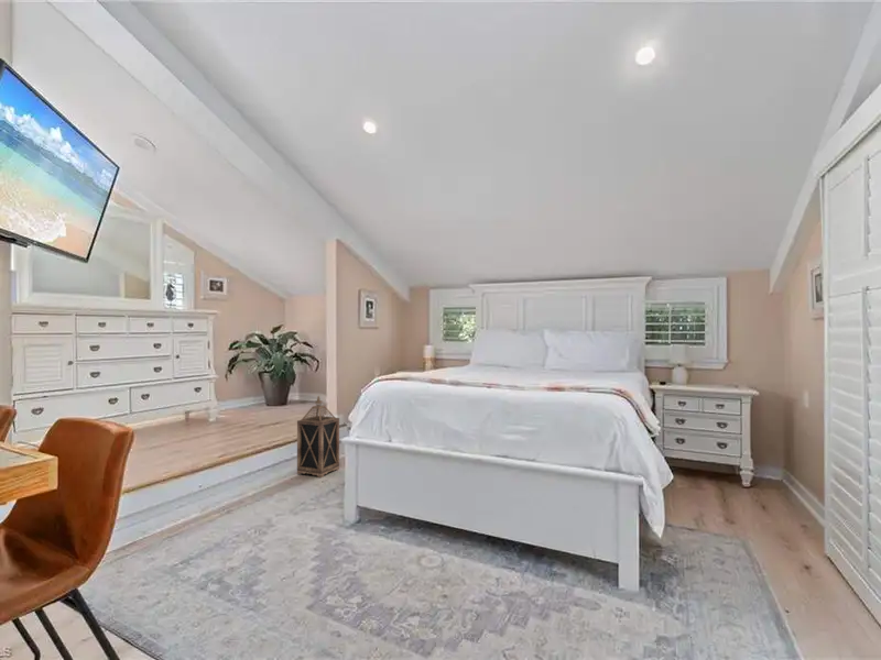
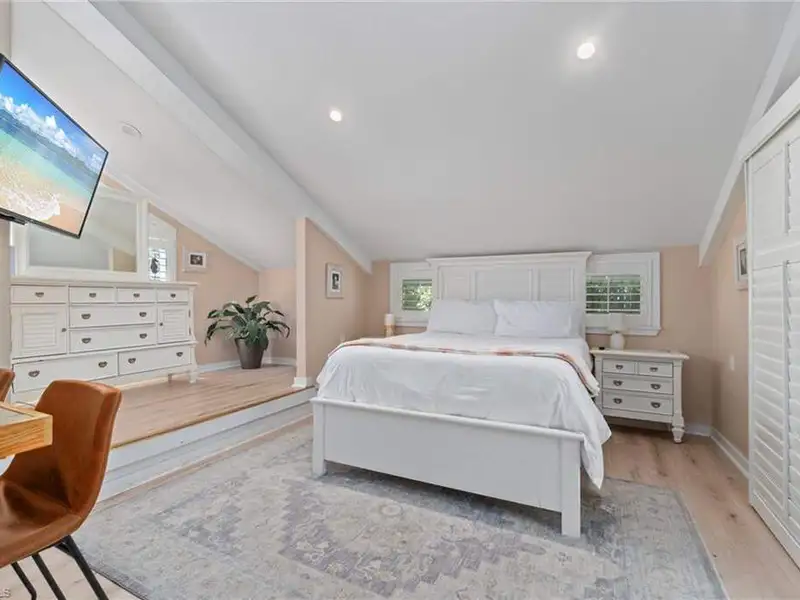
- lantern [296,395,340,479]
